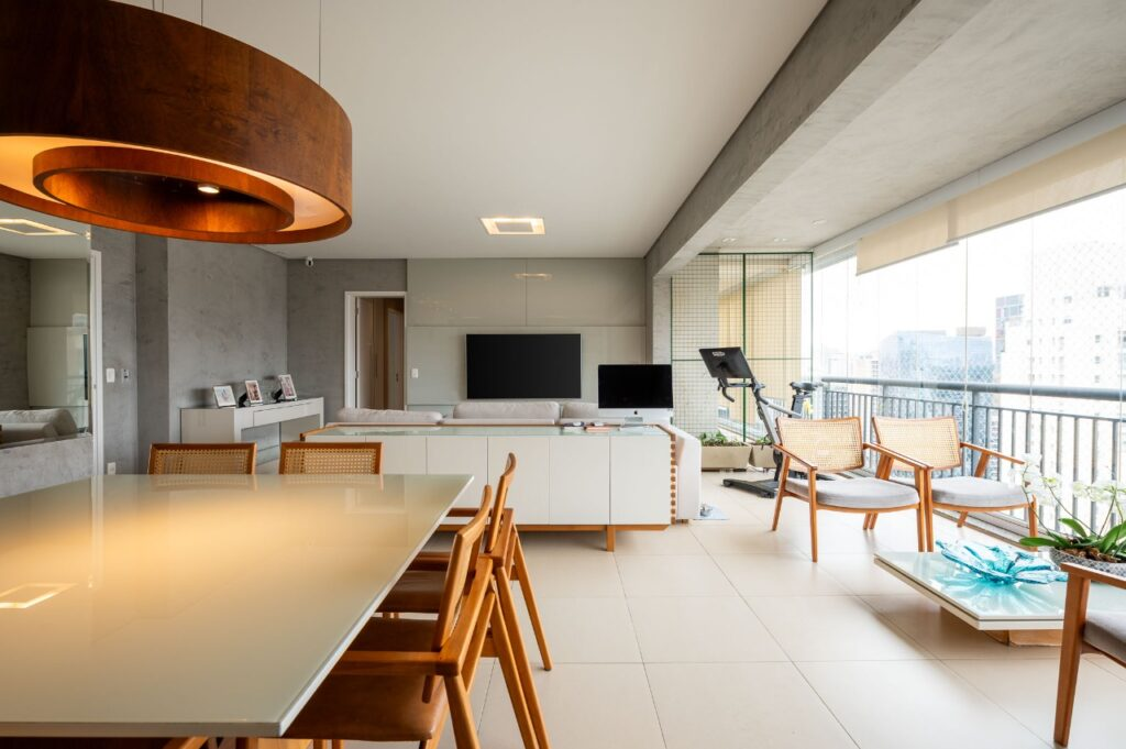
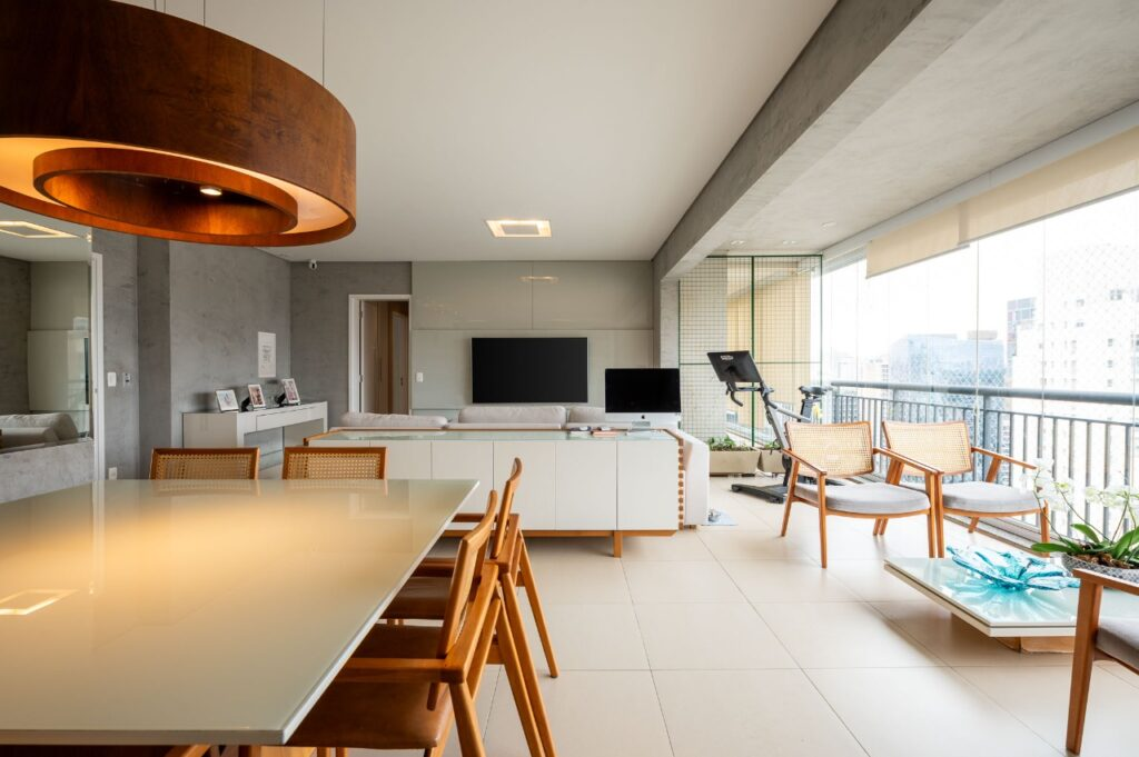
+ wall art [257,331,277,379]
